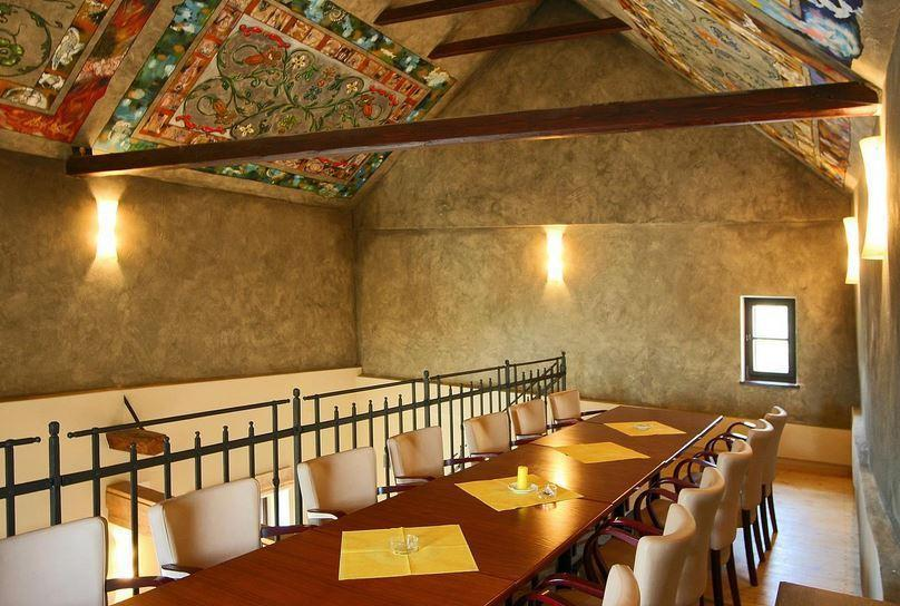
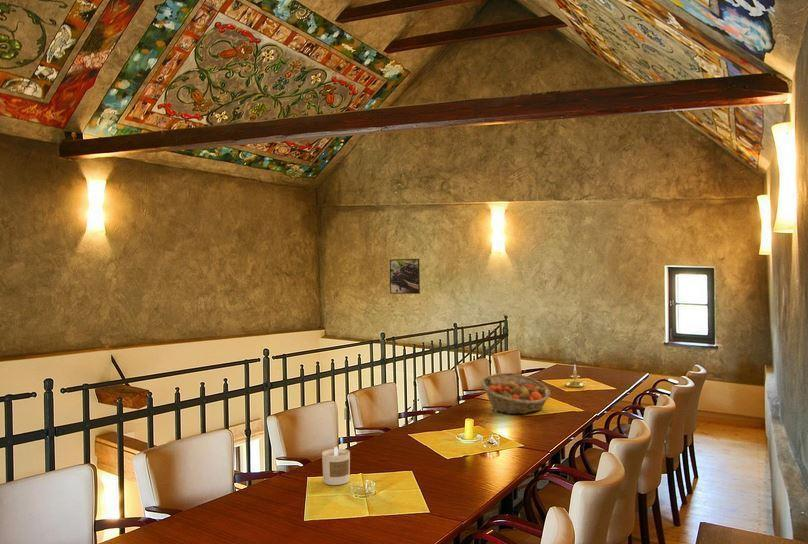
+ fruit basket [480,372,551,415]
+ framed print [389,258,421,295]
+ candle [321,446,351,486]
+ candle holder [565,364,586,388]
